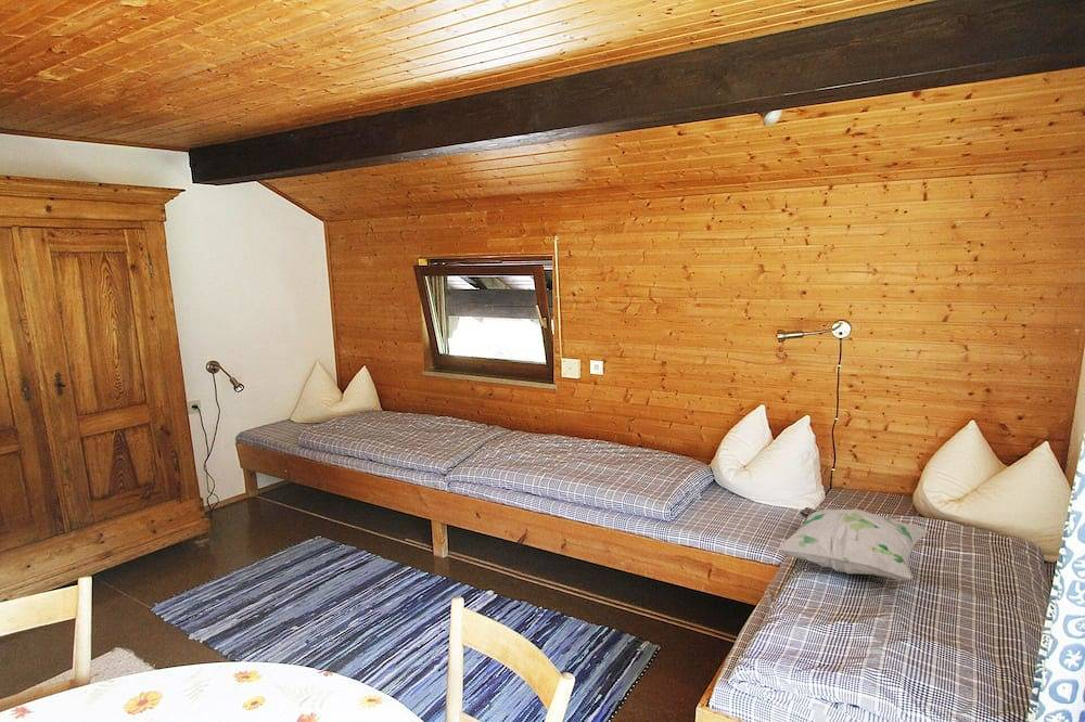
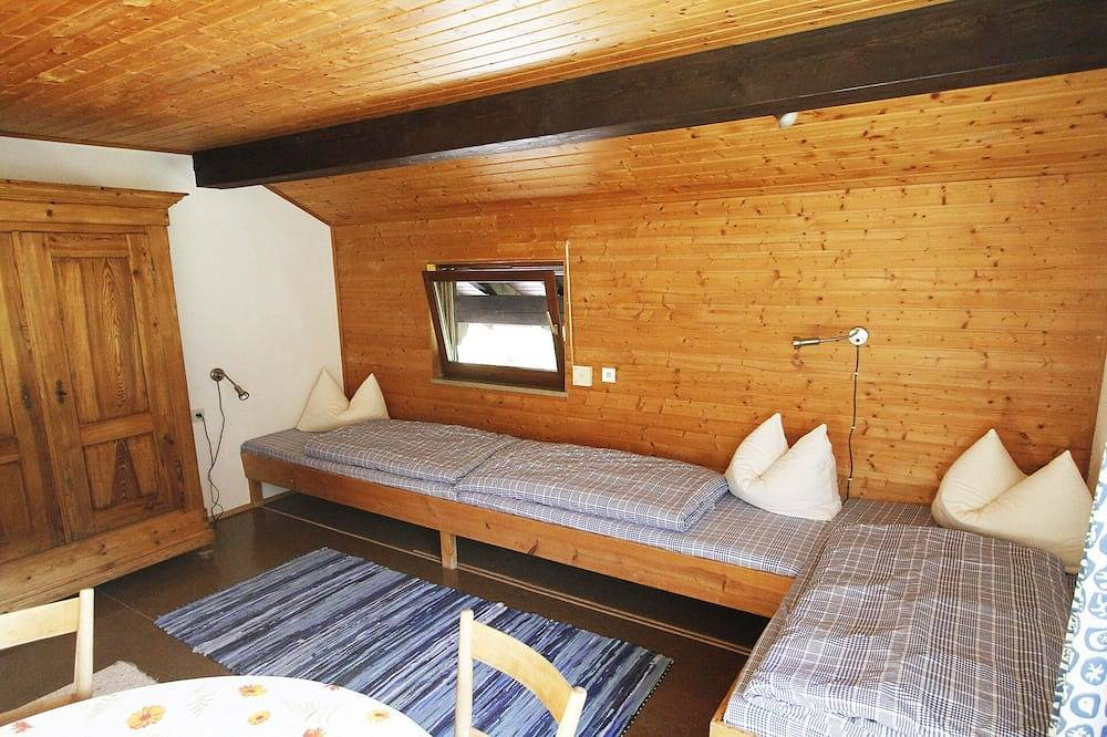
- decorative pillow [776,506,930,581]
